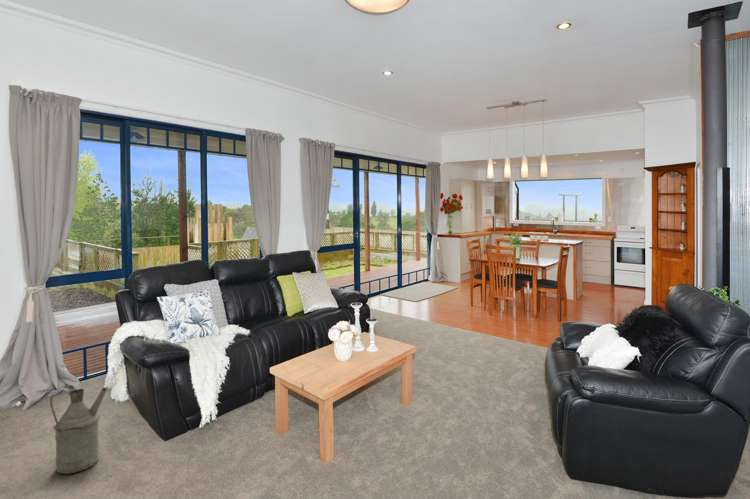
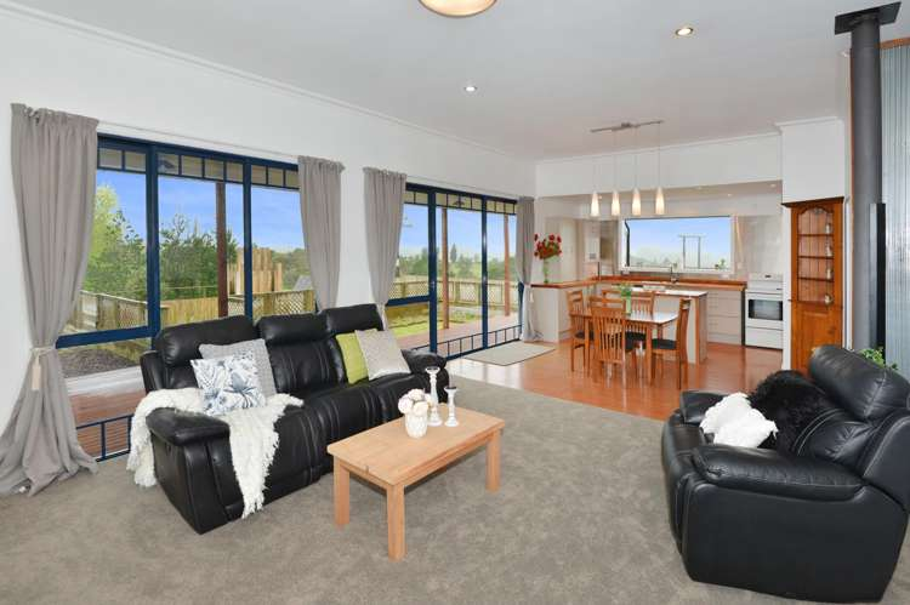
- watering can [49,387,108,475]
